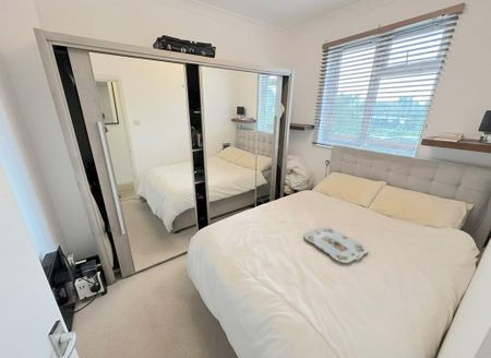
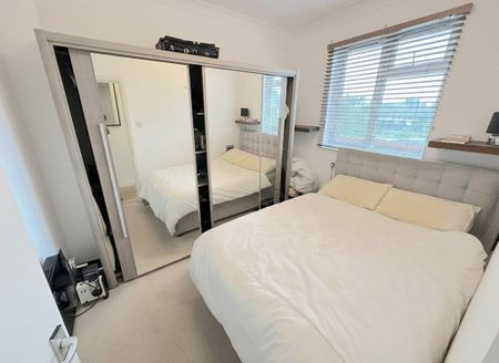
- serving tray [303,226,369,264]
